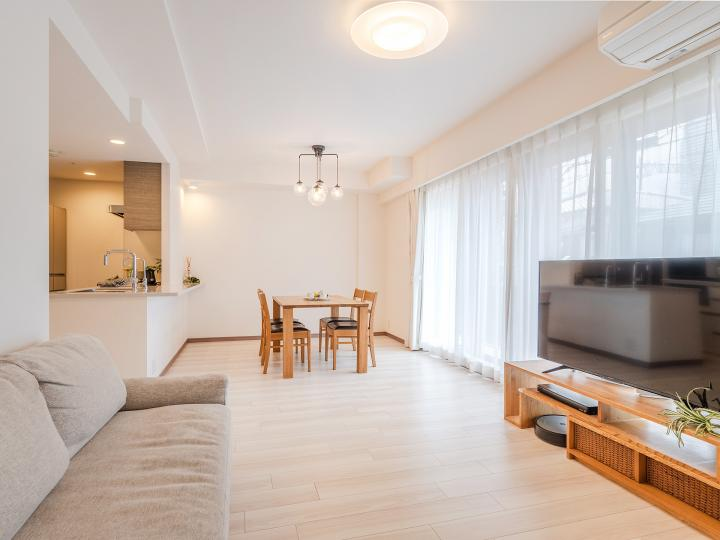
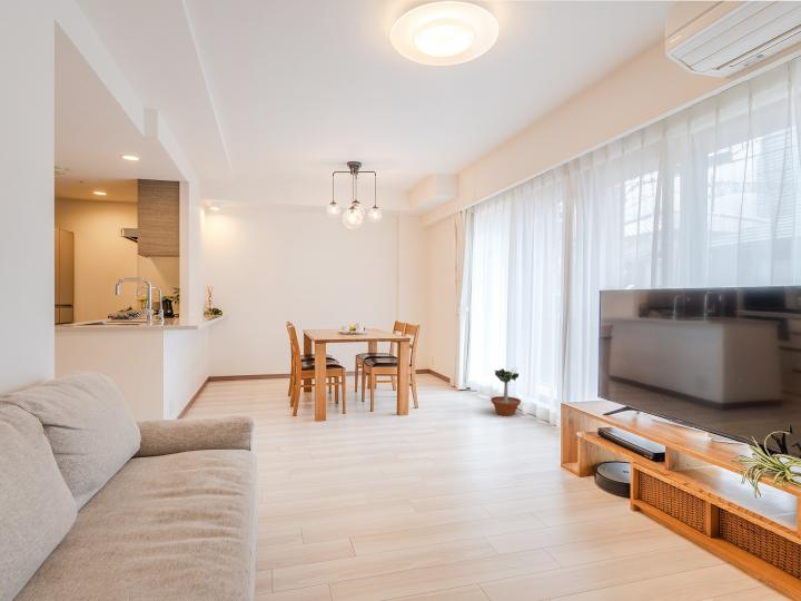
+ potted tree [490,367,522,417]
